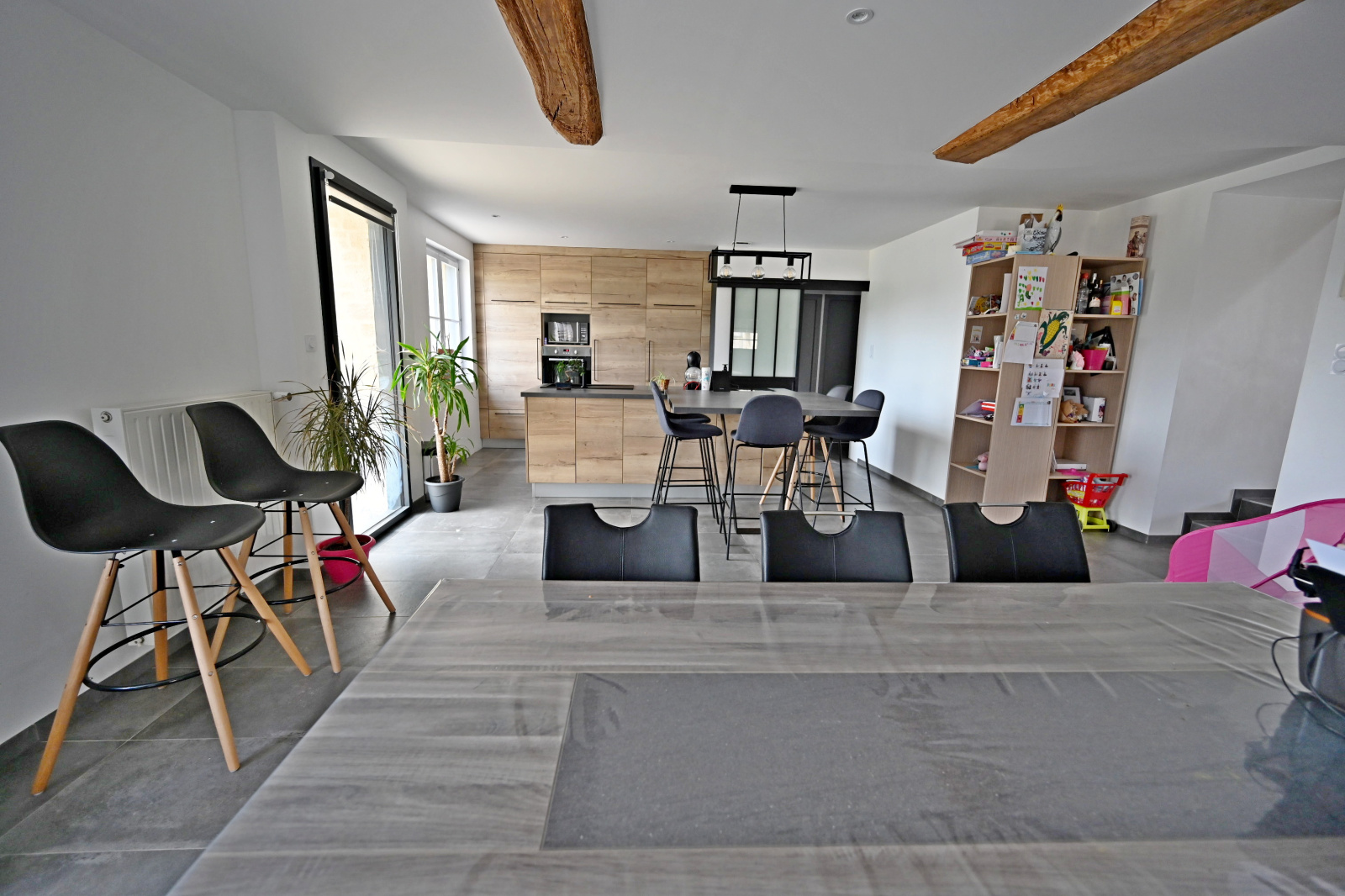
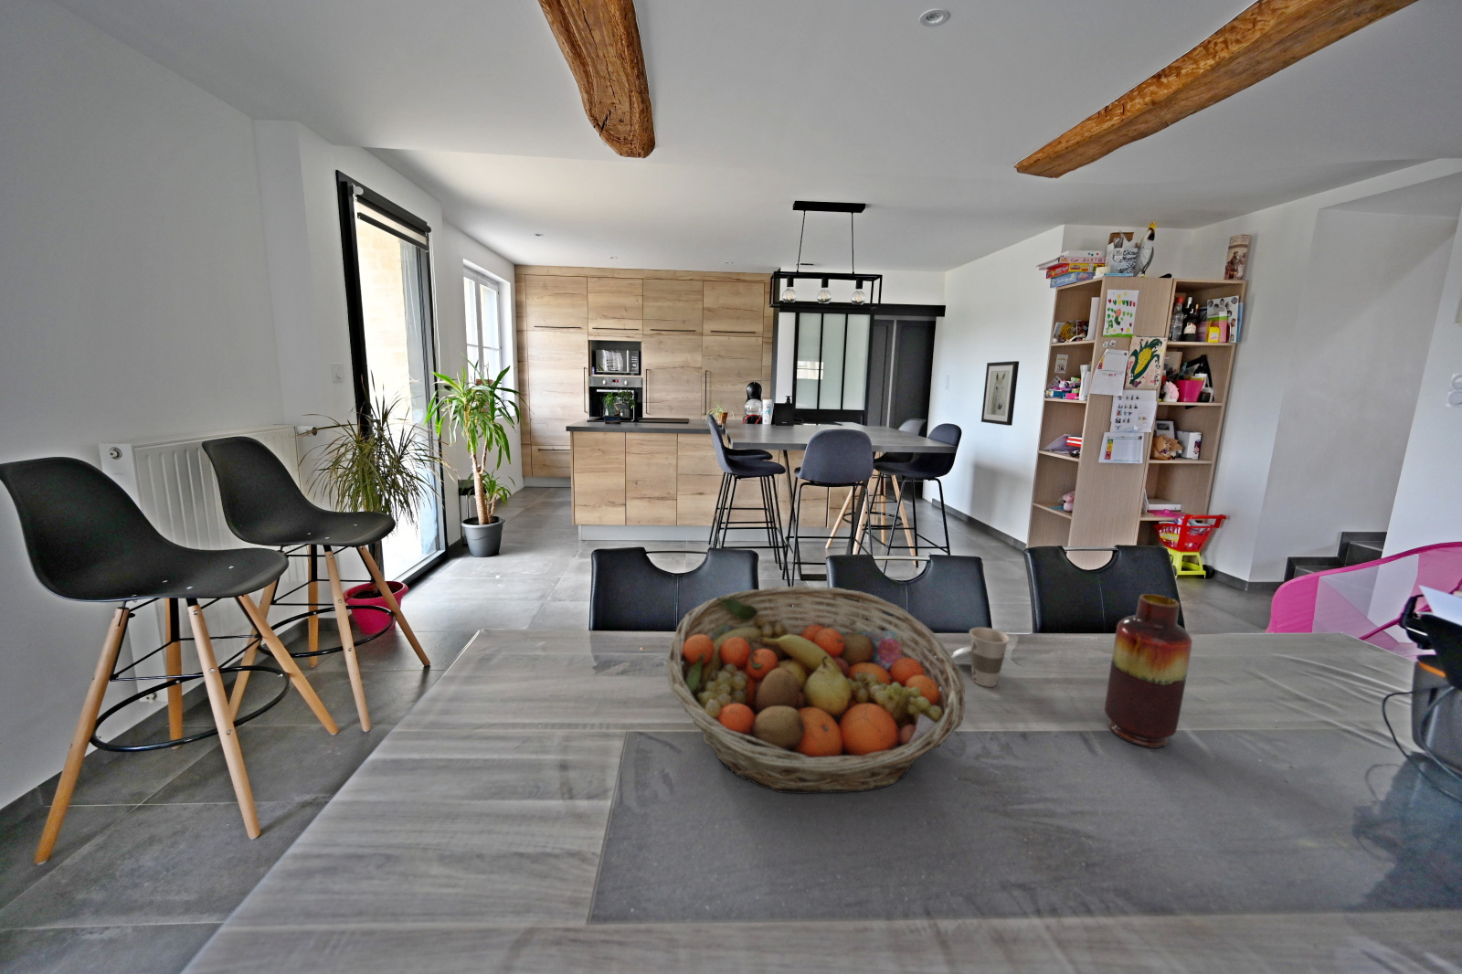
+ cup [951,627,1012,688]
+ wall art [980,360,1020,427]
+ fruit basket [667,585,966,795]
+ vase [1103,594,1194,749]
